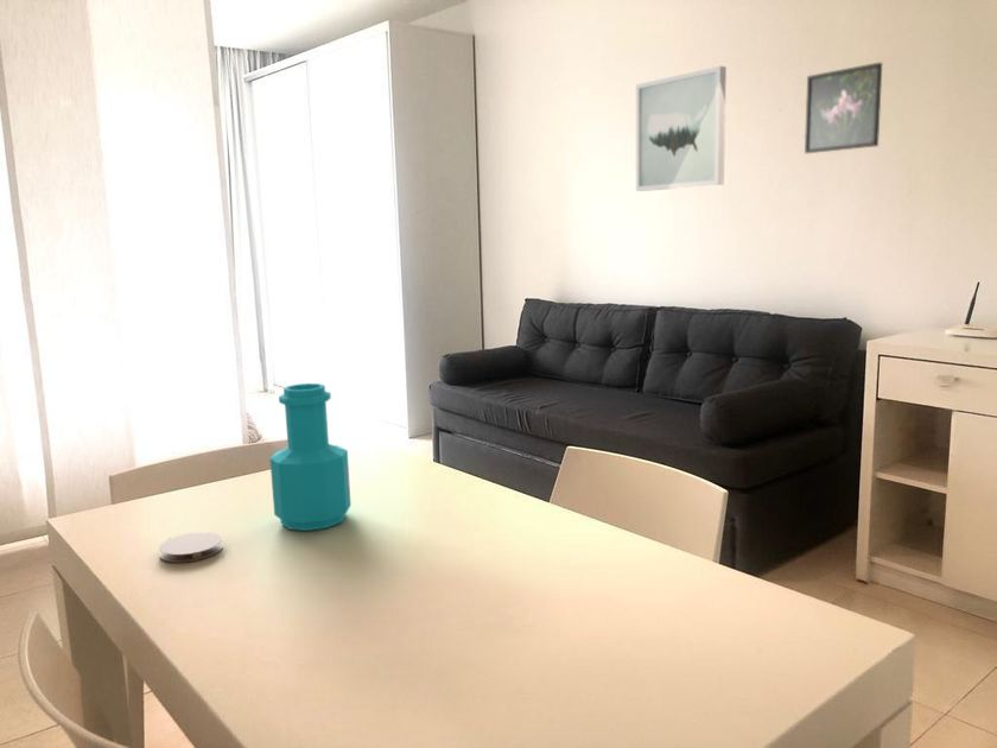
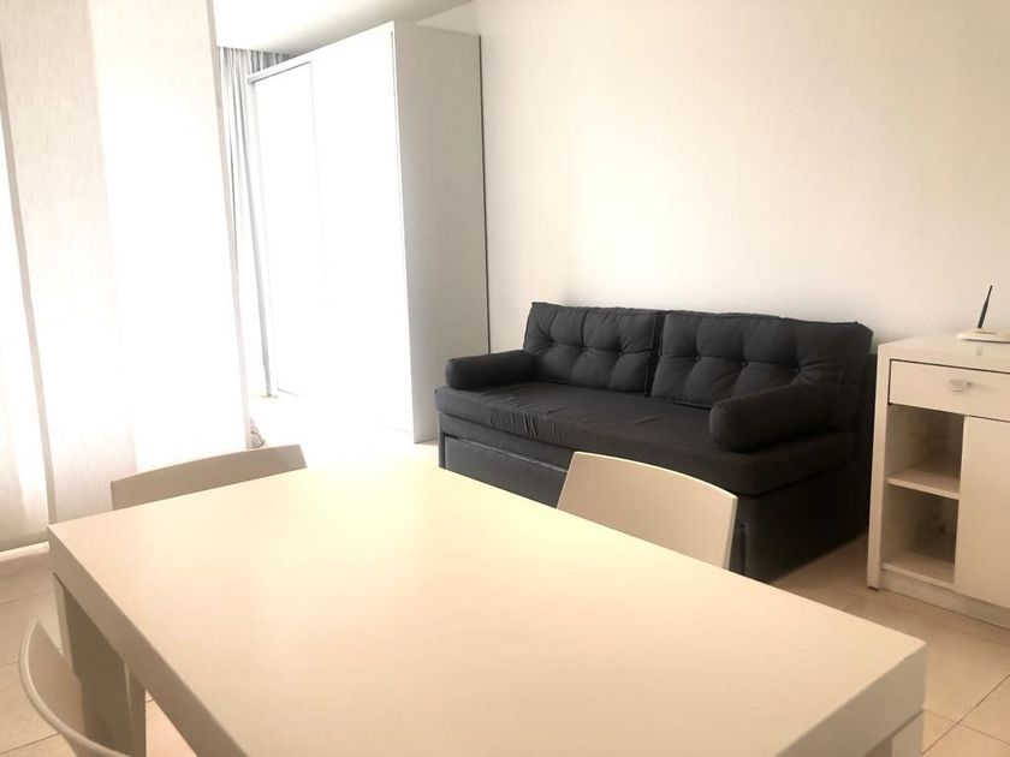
- bottle [268,382,353,532]
- coaster [158,531,223,564]
- wall art [635,65,728,192]
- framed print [804,62,883,154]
